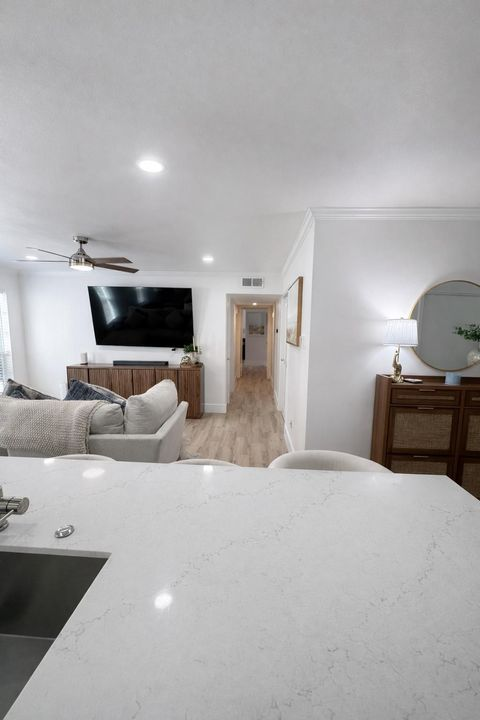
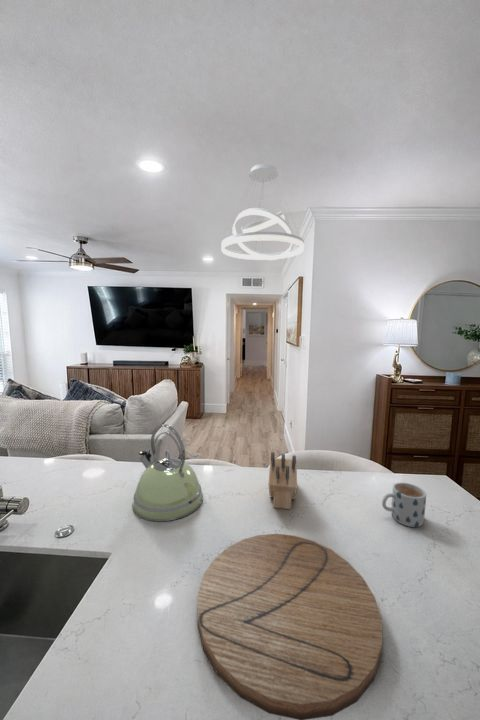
+ knife block [268,451,298,510]
+ kettle [131,423,204,523]
+ pendant light [221,163,305,261]
+ cutting board [197,533,383,720]
+ mug [381,482,427,528]
